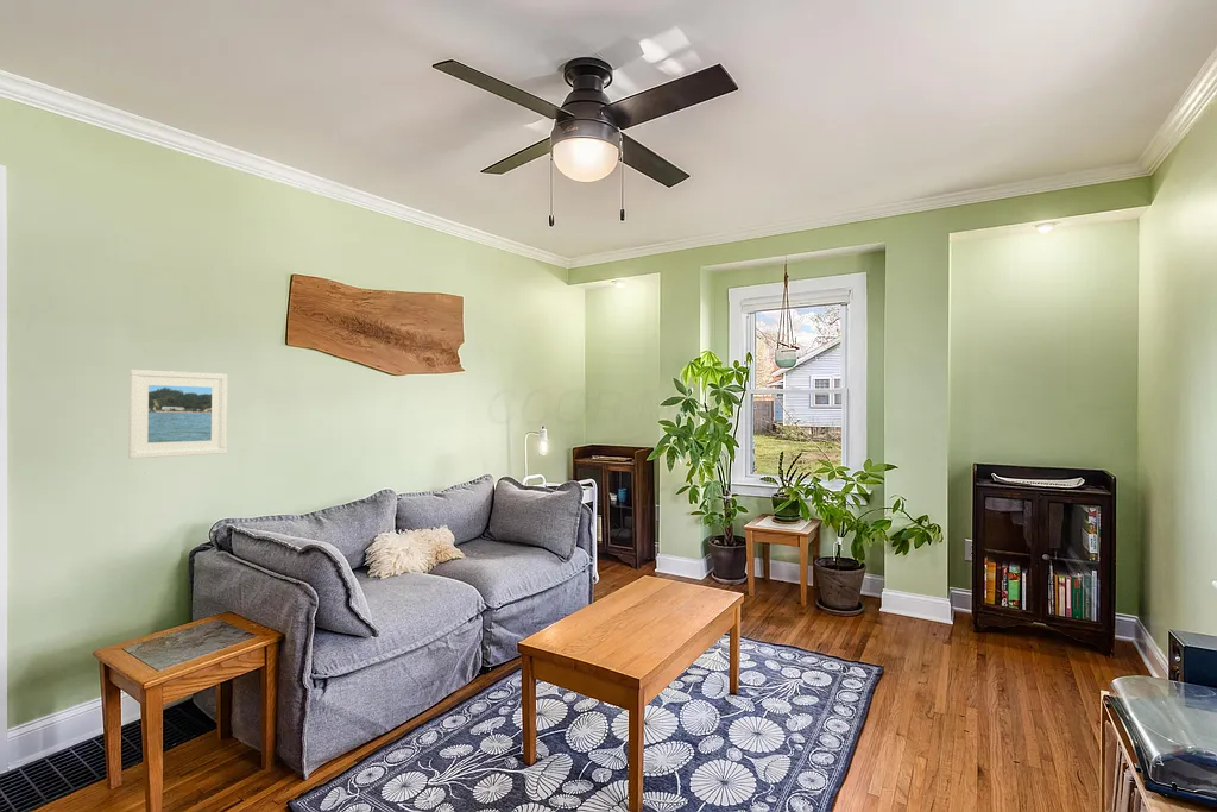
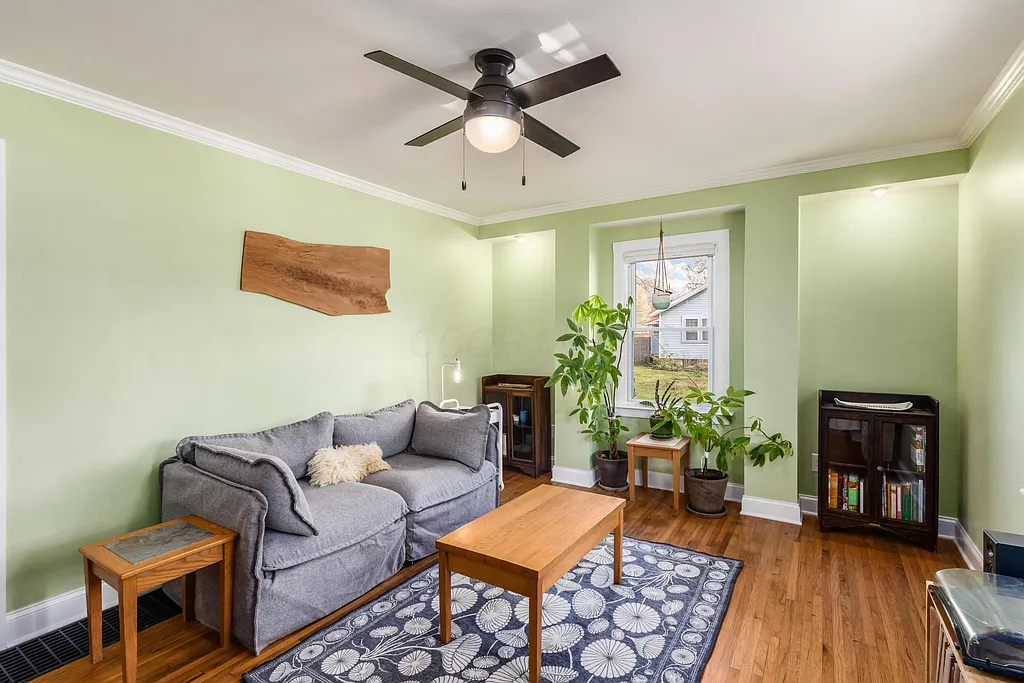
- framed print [127,369,228,460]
